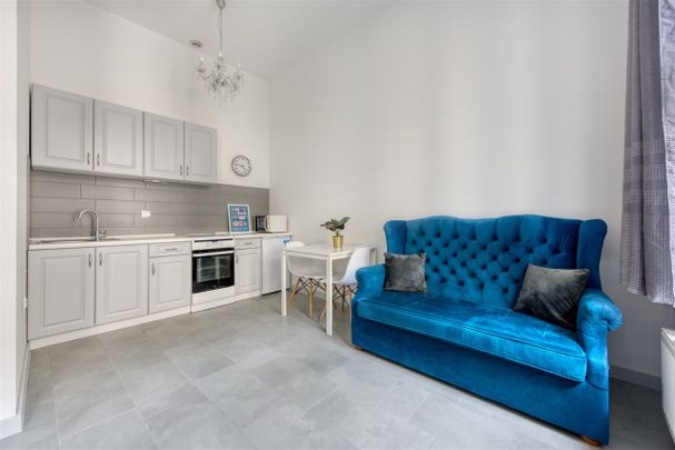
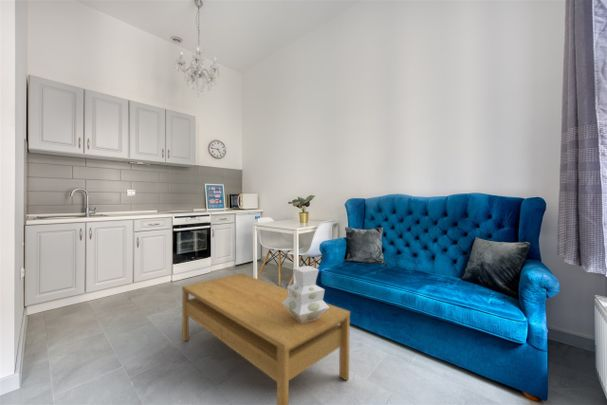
+ coffee table [181,272,351,405]
+ vase [283,265,330,323]
